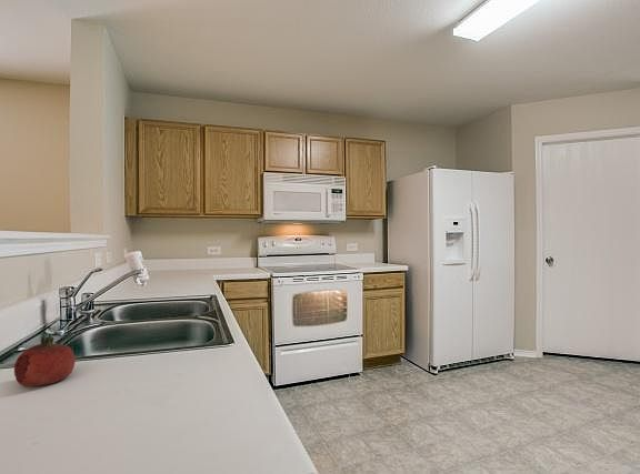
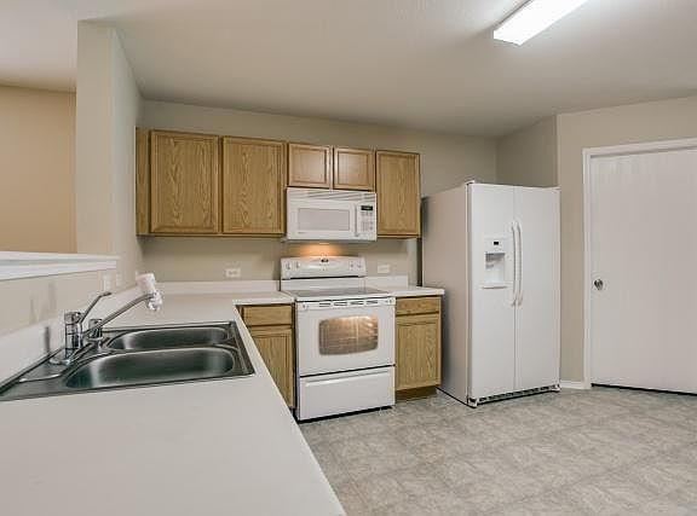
- fruit [13,333,77,387]
